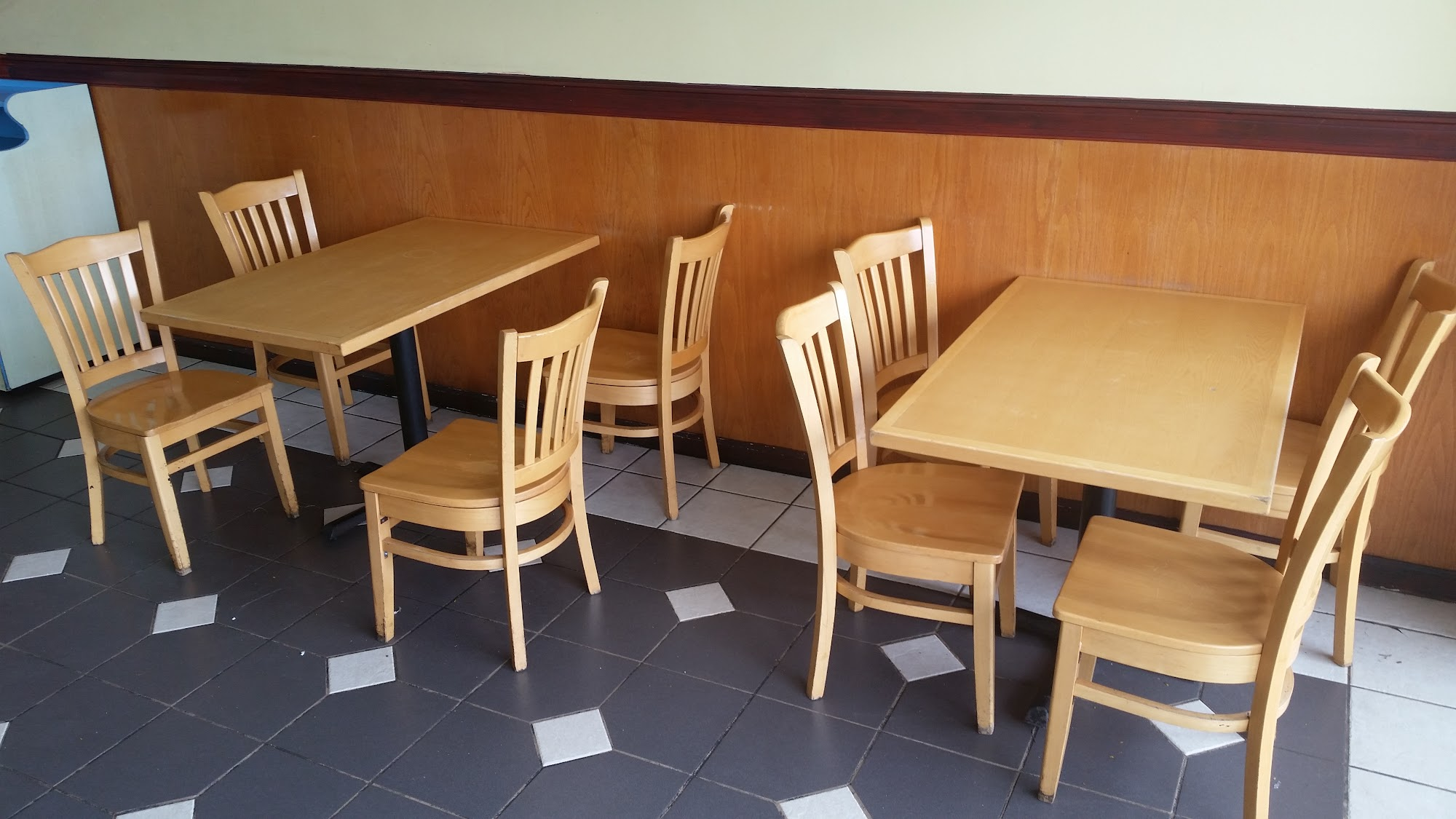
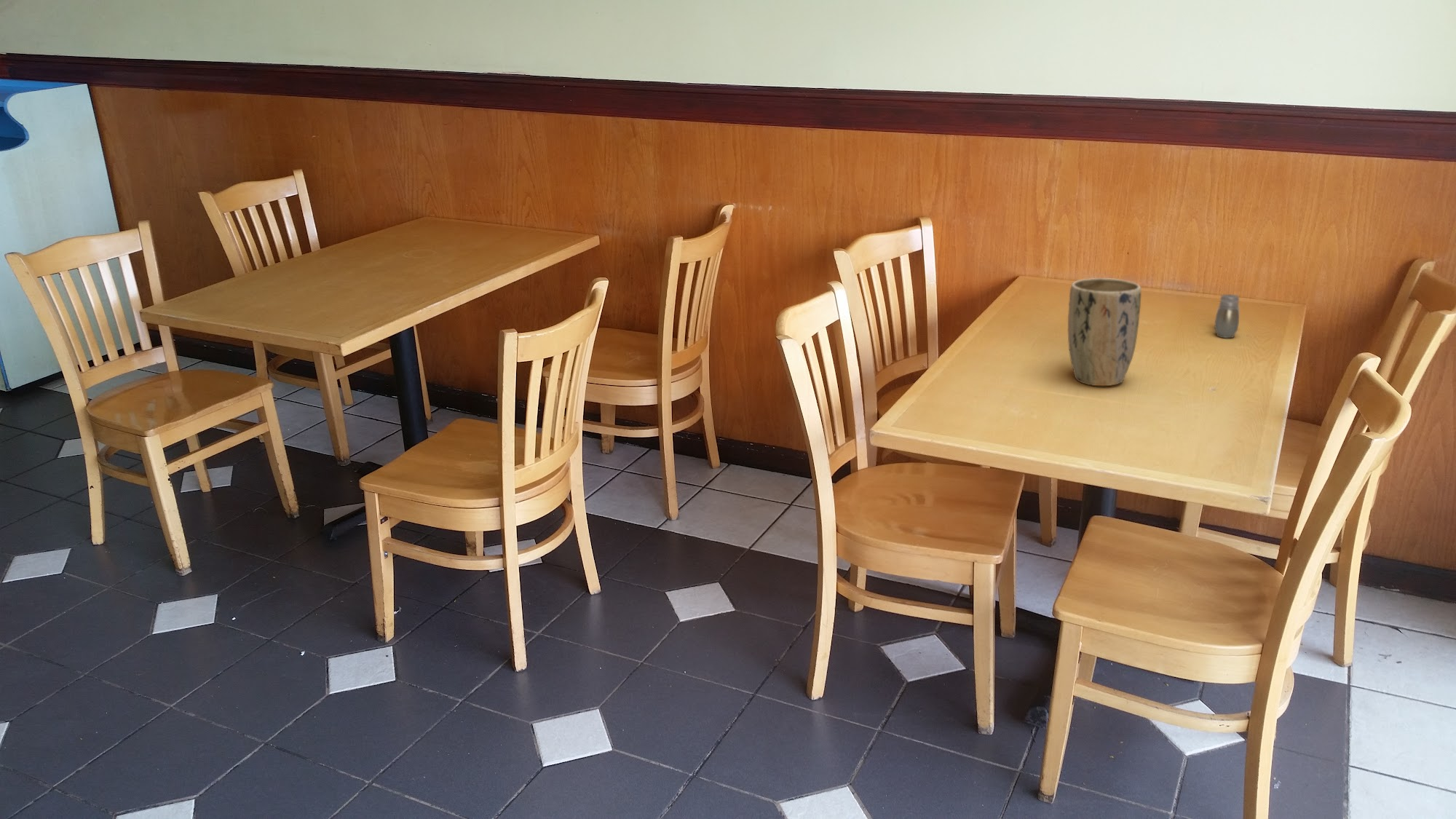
+ salt and pepper shaker [1214,293,1241,339]
+ plant pot [1067,277,1142,387]
